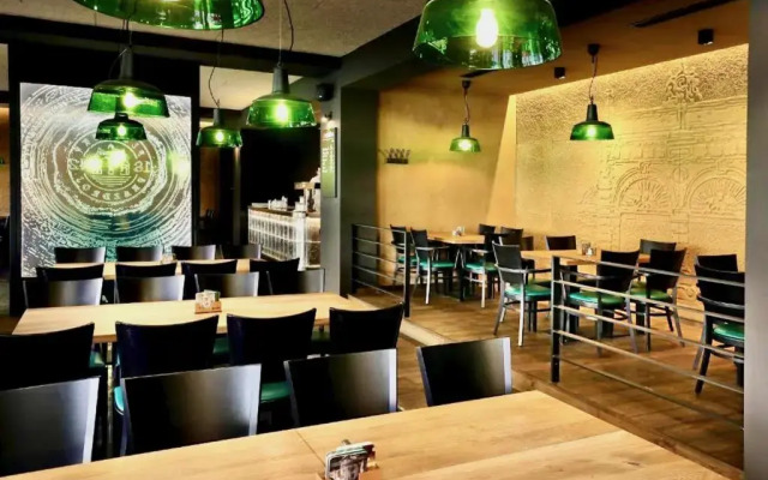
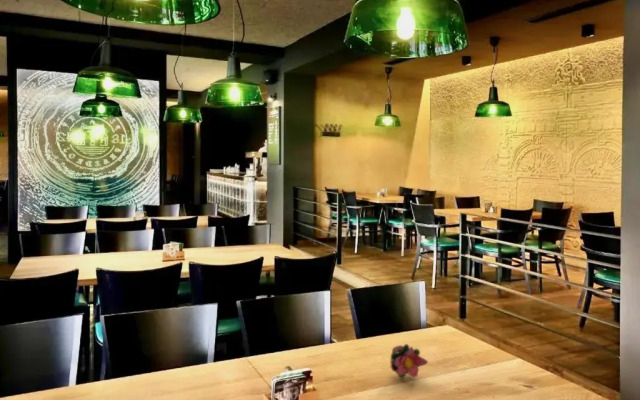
+ flower [389,343,429,380]
